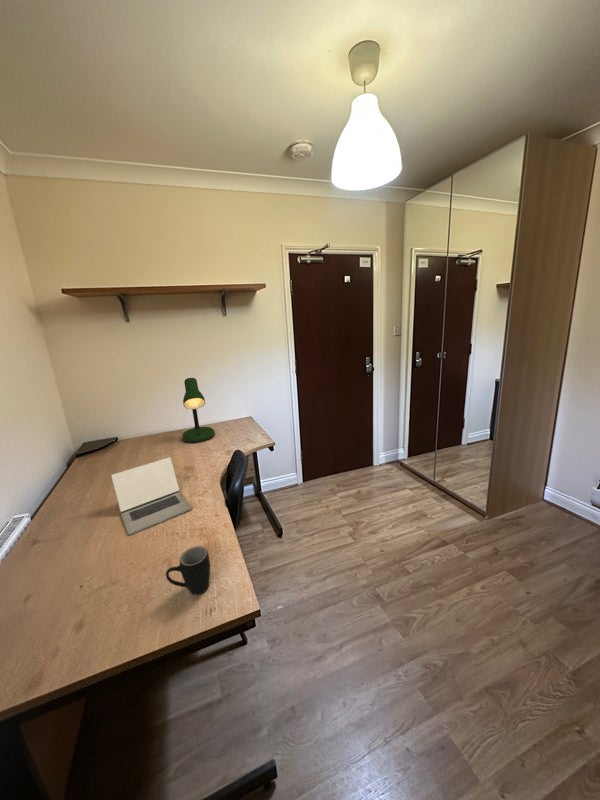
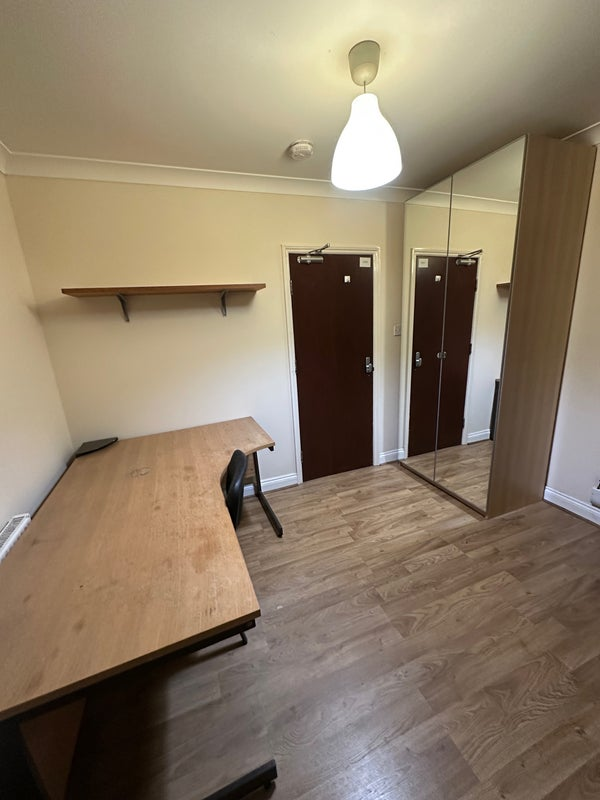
- desk lamp [181,377,216,444]
- mug [165,545,211,596]
- laptop [110,456,193,536]
